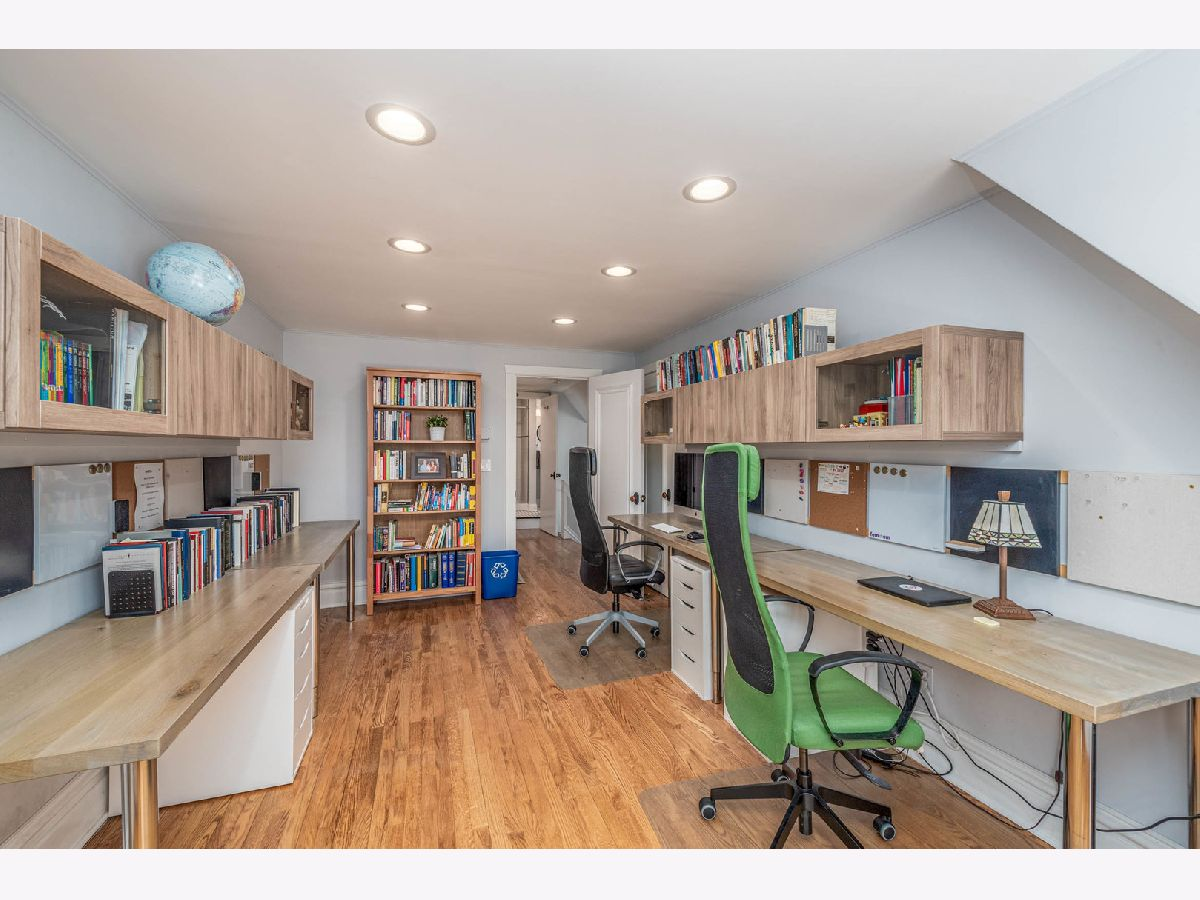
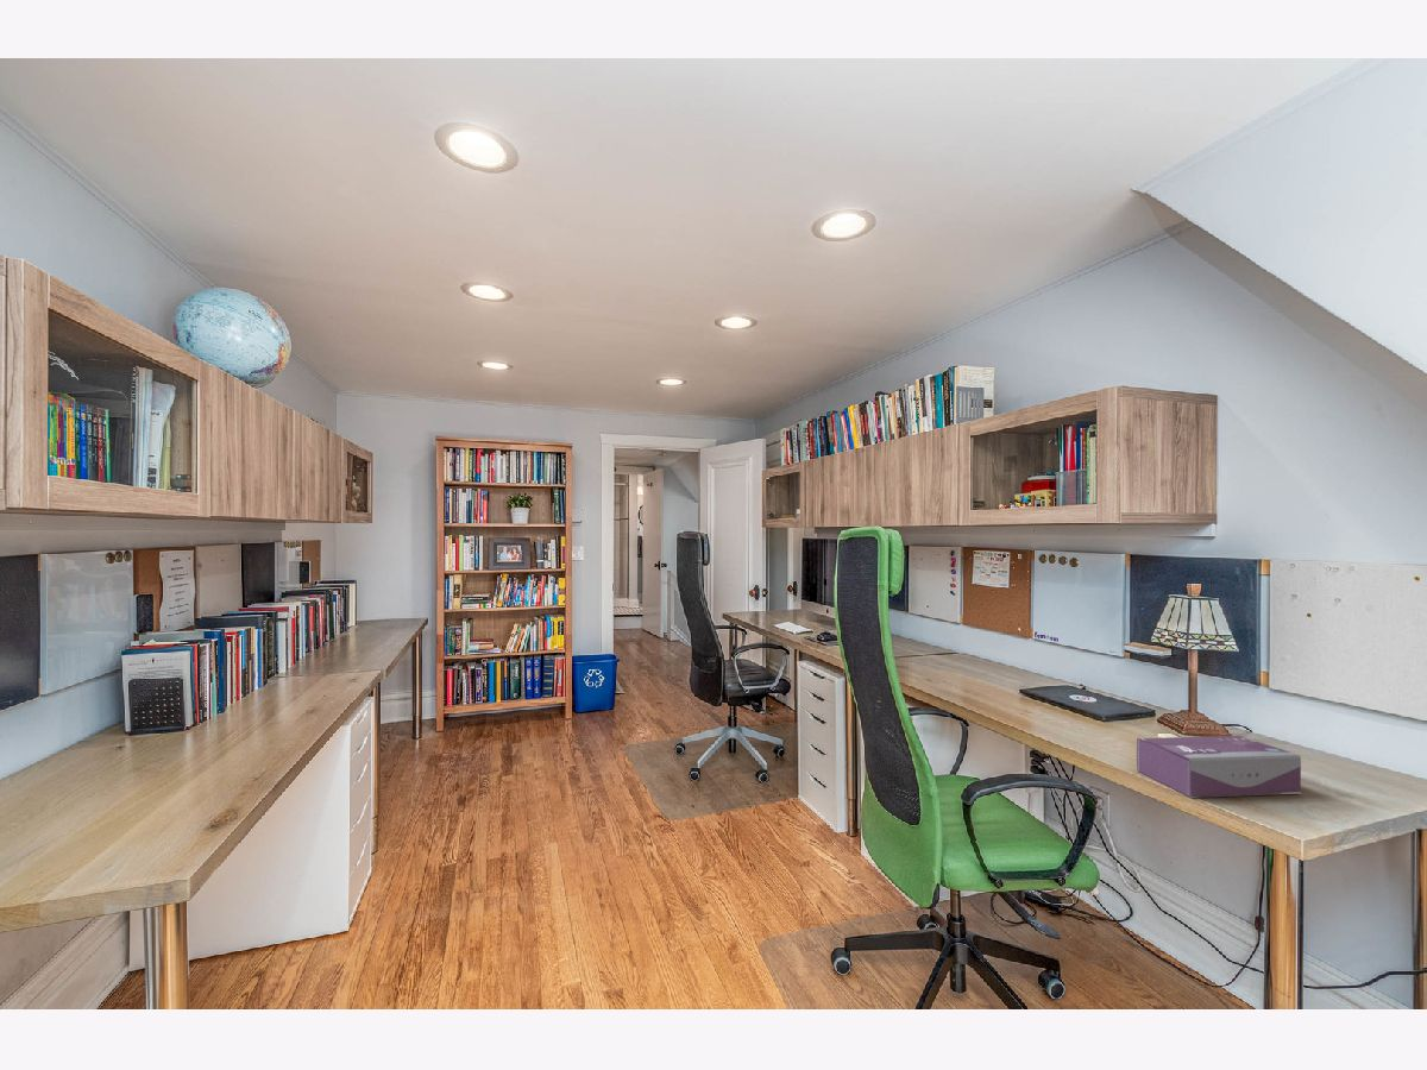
+ tissue box [1136,735,1302,799]
